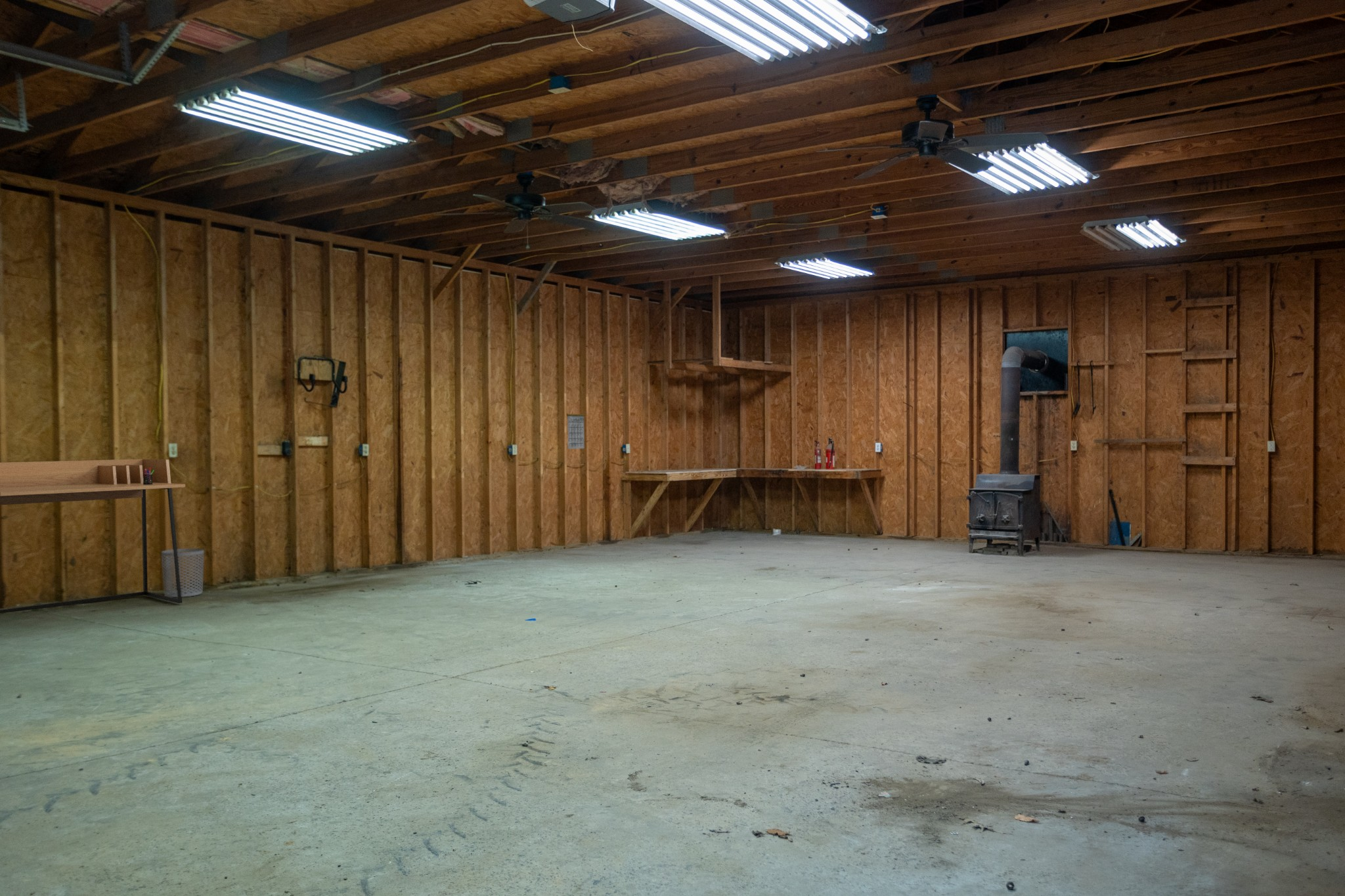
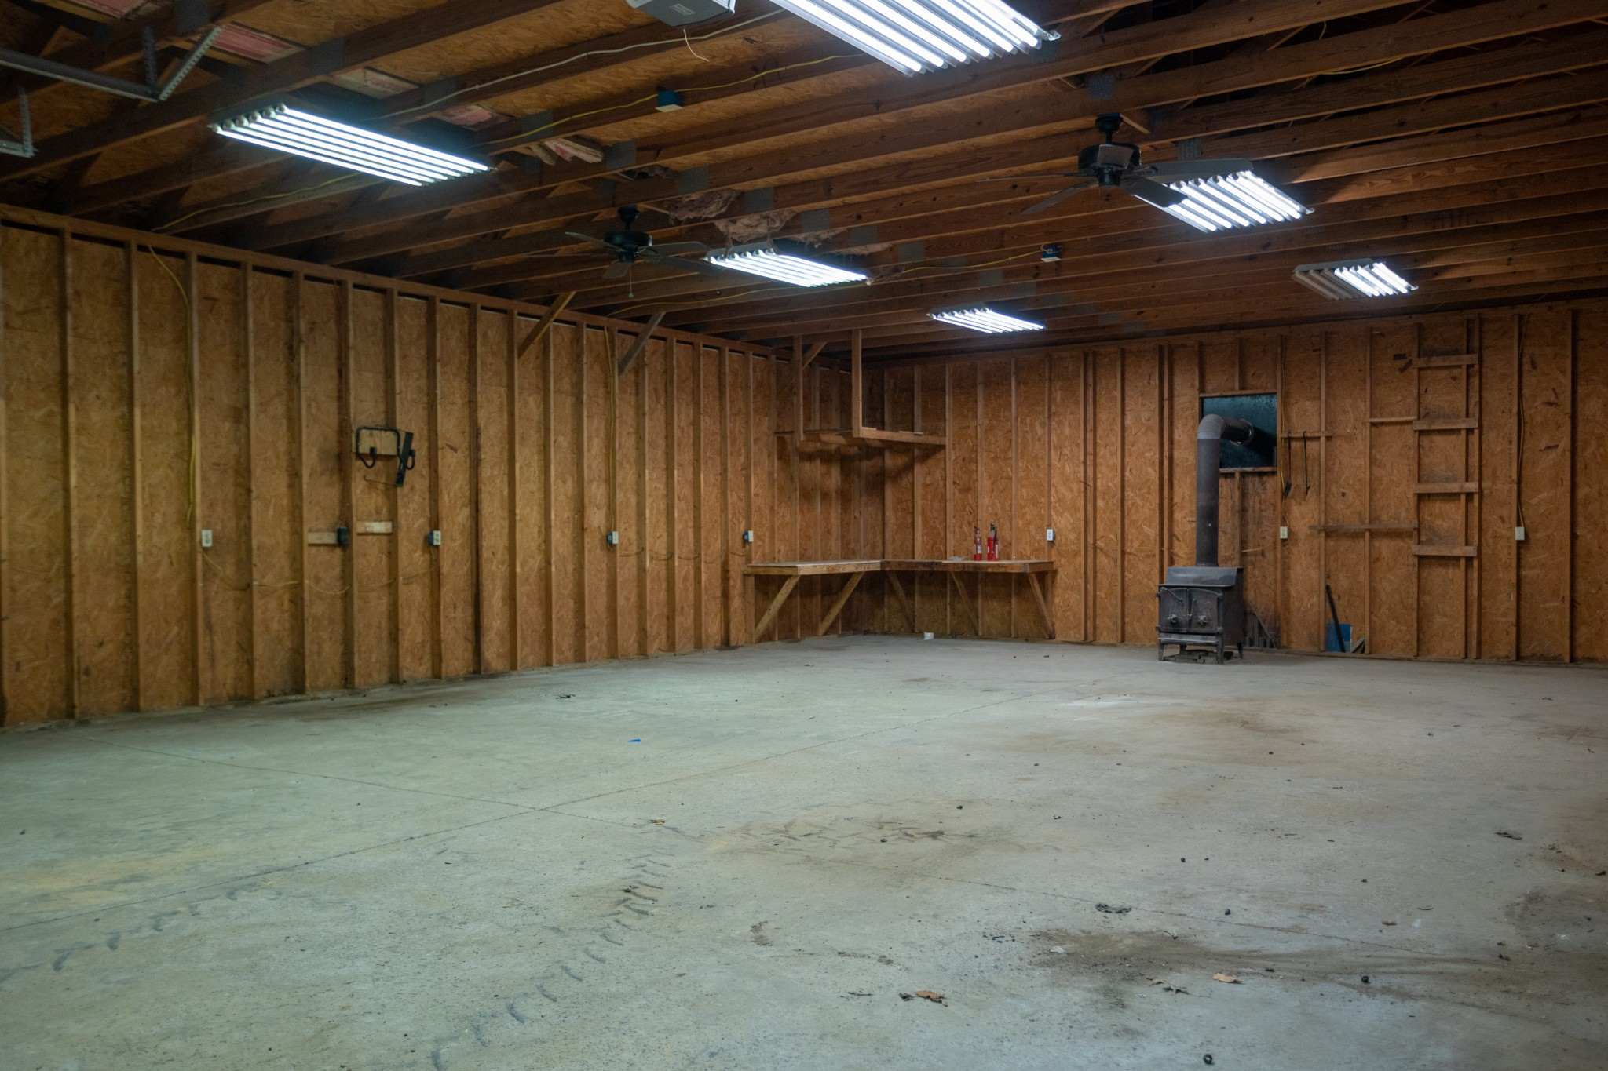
- waste bin [161,548,205,598]
- calendar [566,406,585,450]
- pen holder [143,467,154,484]
- desk [0,458,186,614]
